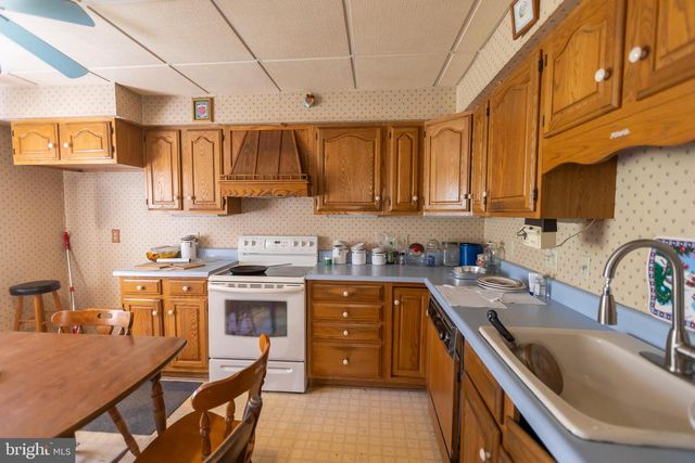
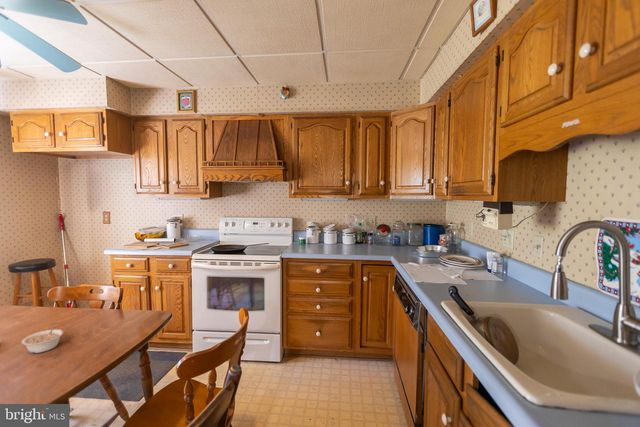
+ legume [21,323,64,354]
